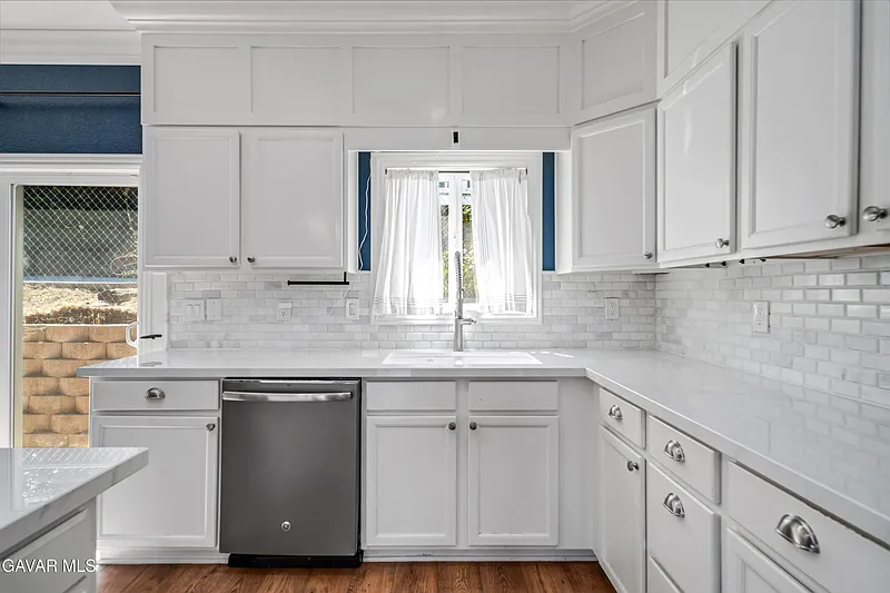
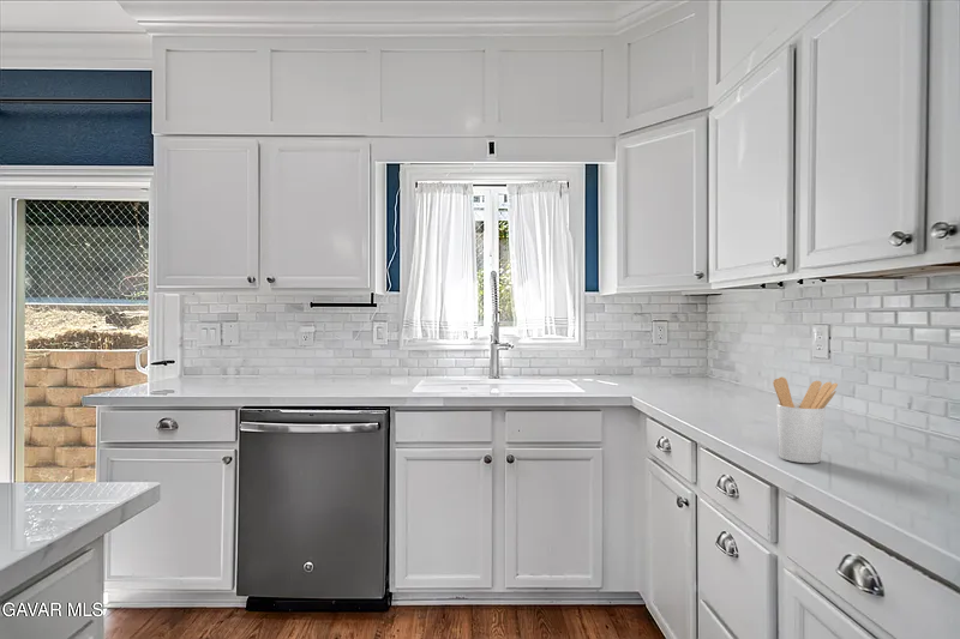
+ utensil holder [772,376,839,464]
